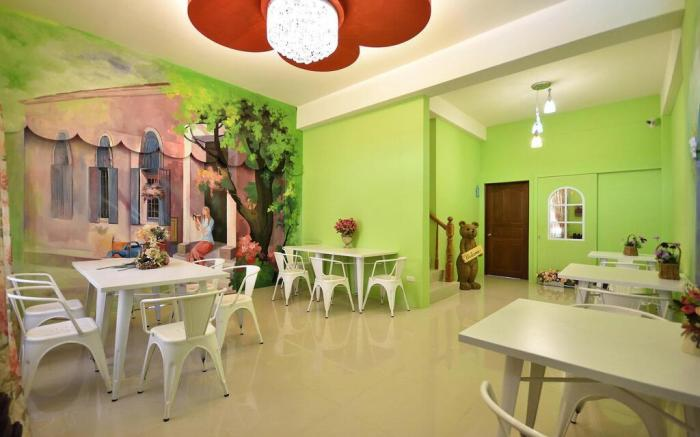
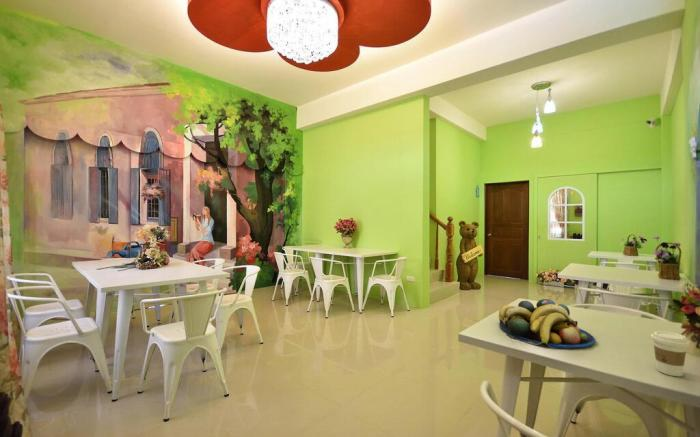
+ fruit bowl [498,298,596,349]
+ coffee cup [650,330,691,377]
